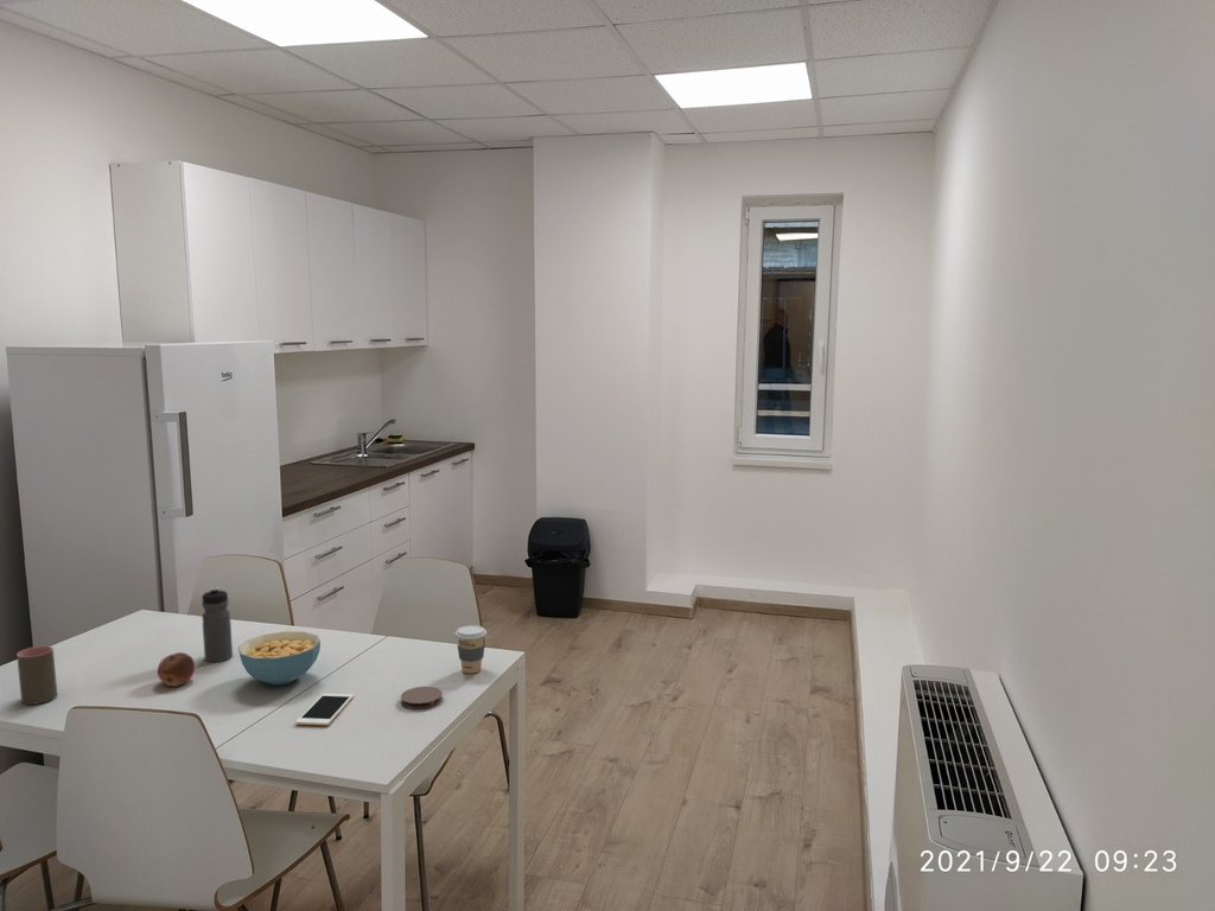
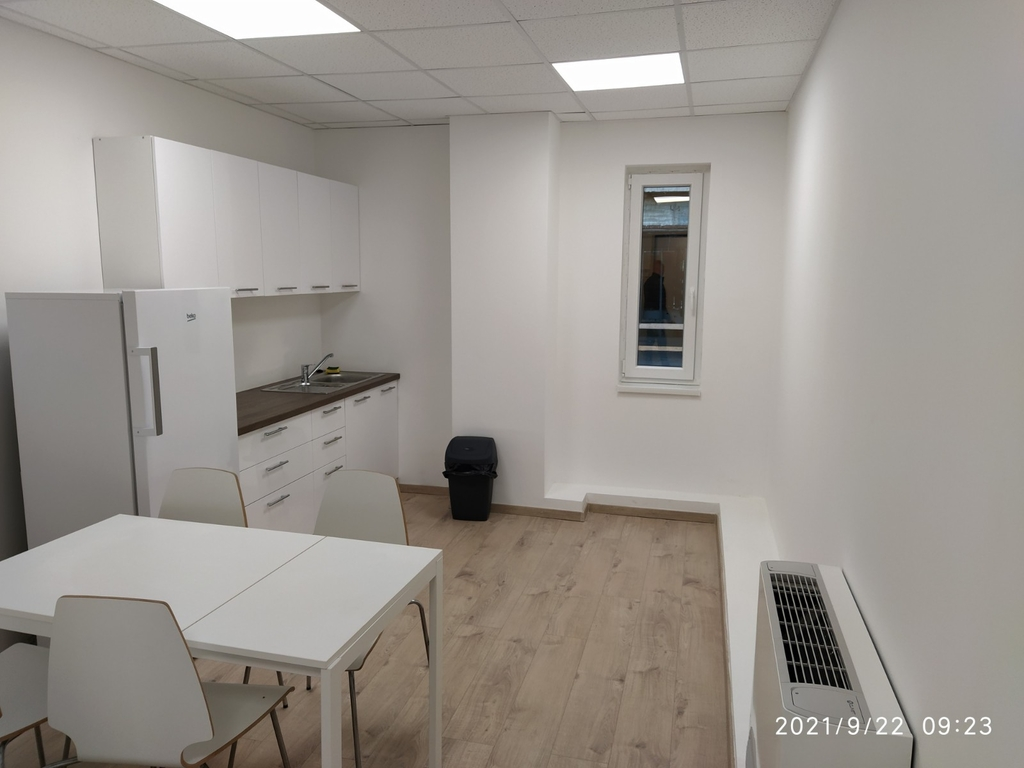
- coffee cup [454,624,488,675]
- cell phone [294,693,355,726]
- water bottle [201,586,234,663]
- cereal bowl [237,630,322,686]
- coaster [400,686,444,709]
- fruit [157,651,196,688]
- cup [15,645,58,706]
